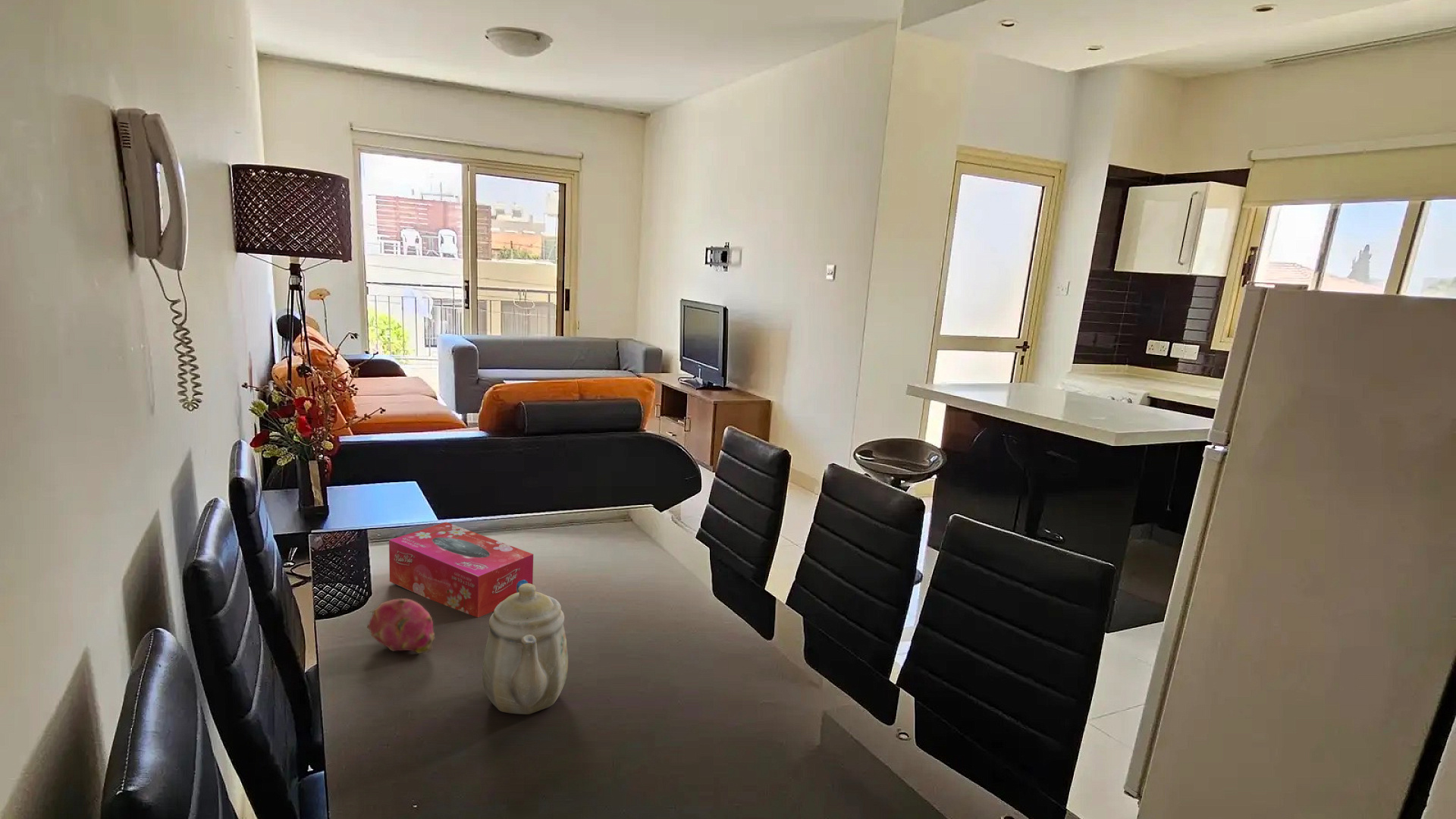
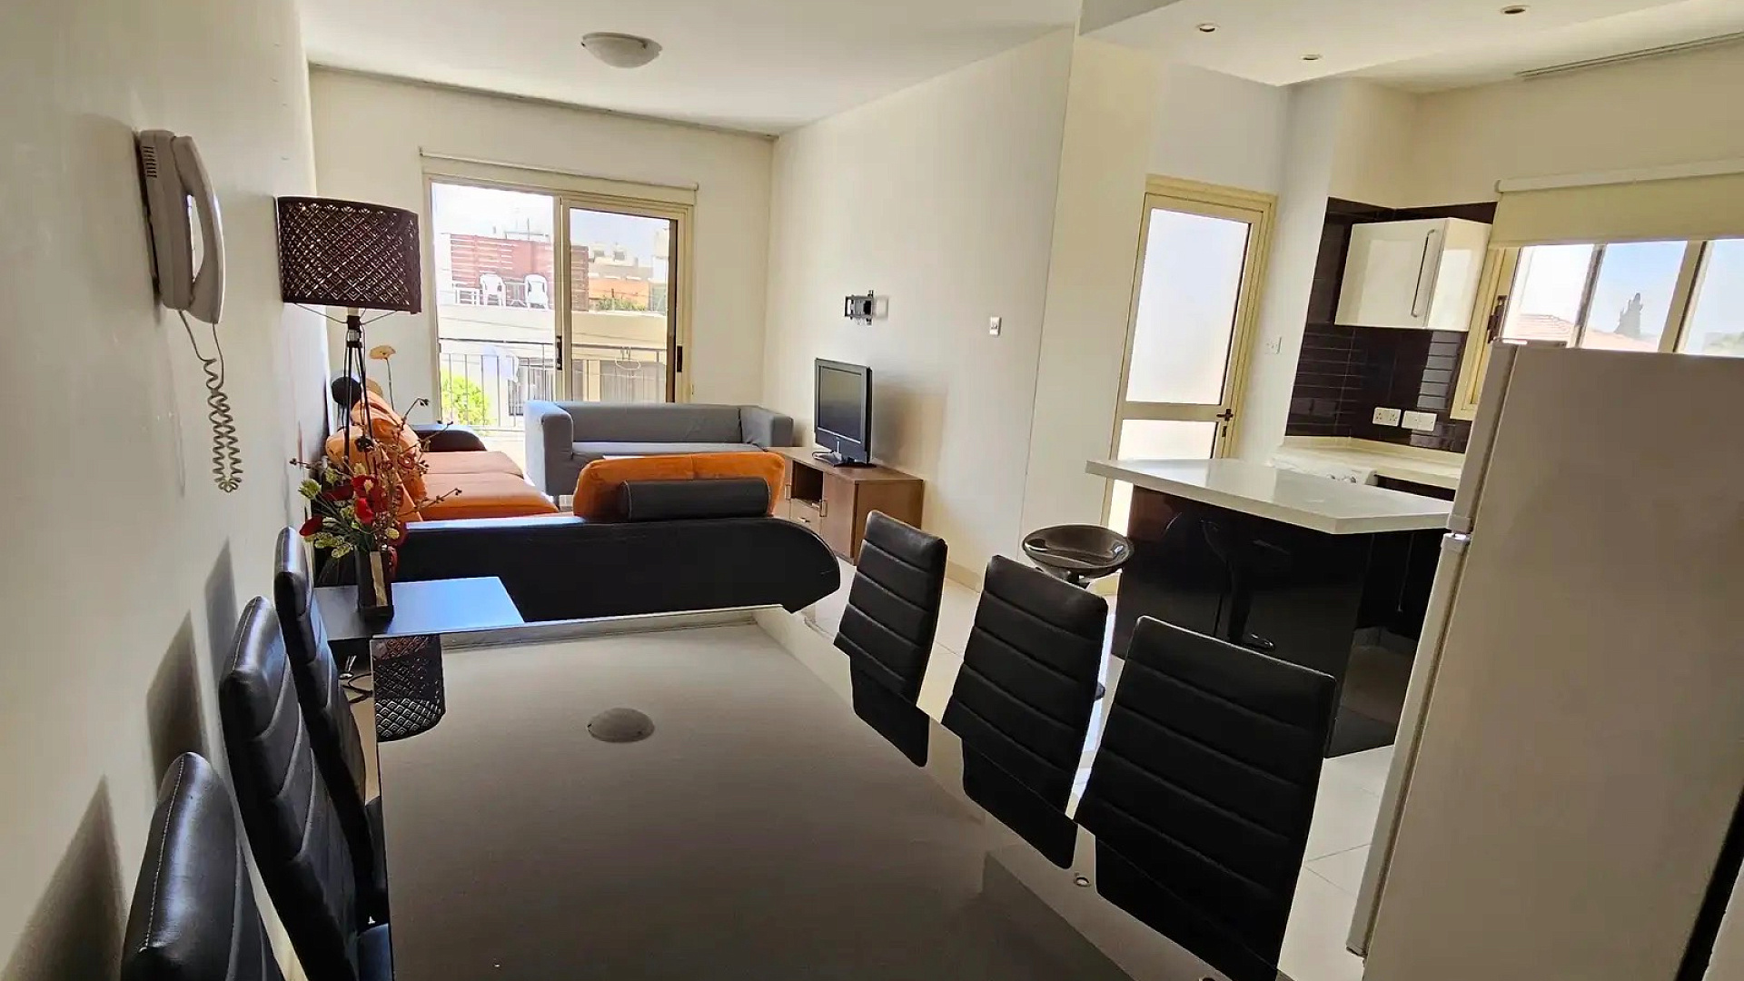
- teapot [482,580,569,715]
- tissue box [388,522,534,618]
- fruit [366,598,436,654]
